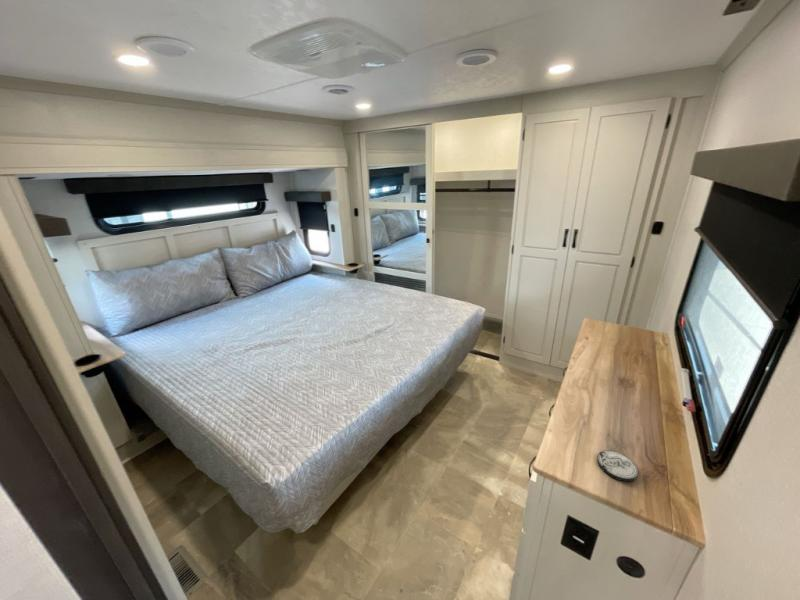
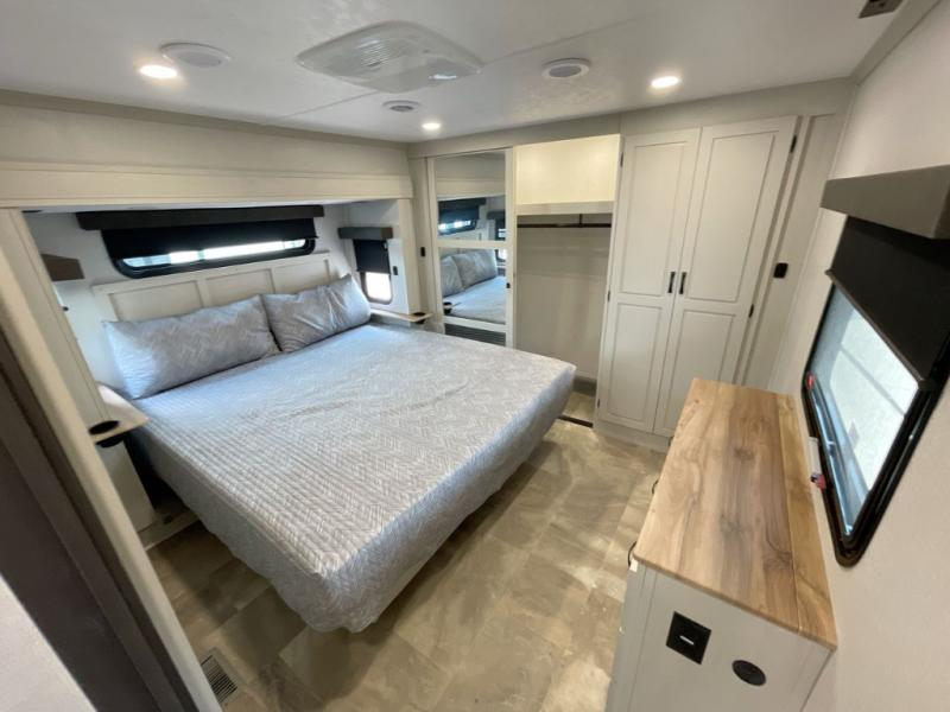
- coaster [596,449,639,483]
